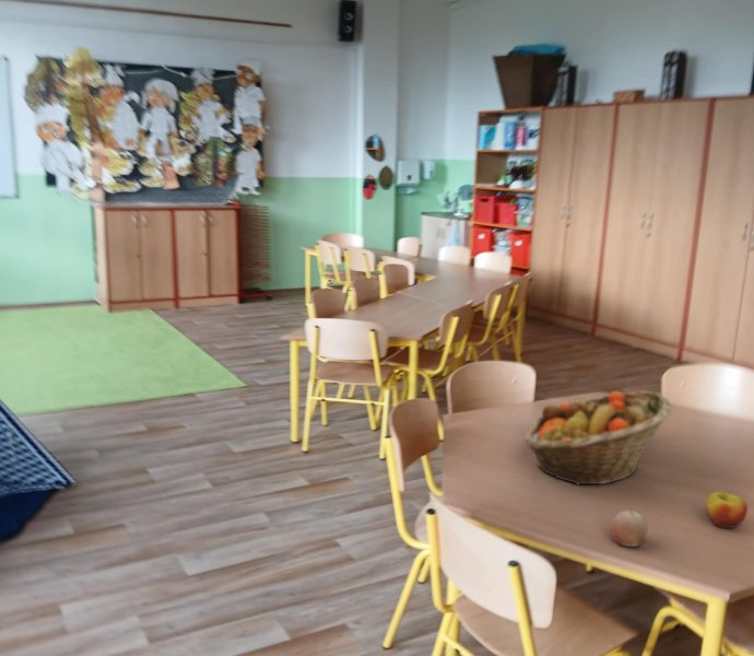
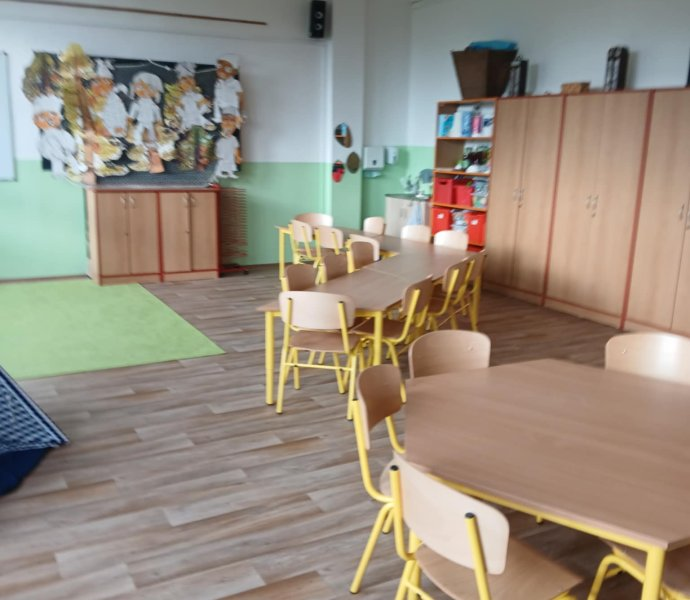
- fruit basket [523,390,673,485]
- apple [610,509,648,548]
- apple [705,491,749,529]
